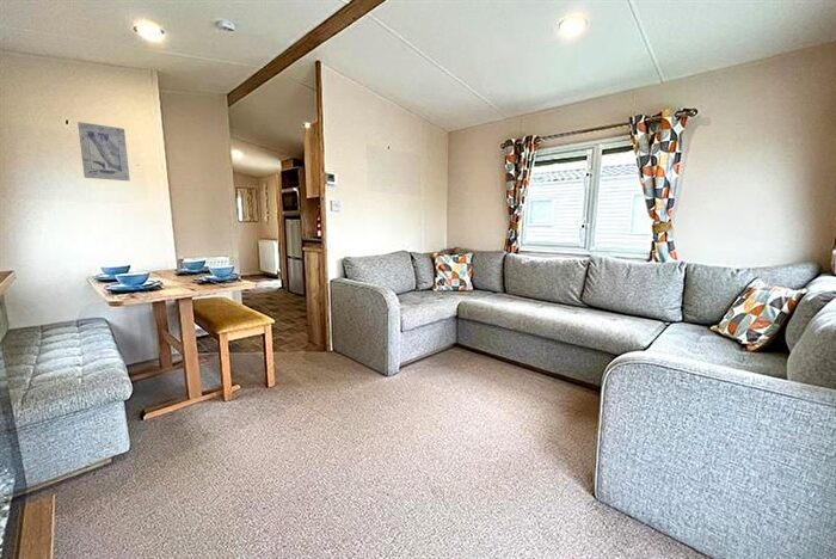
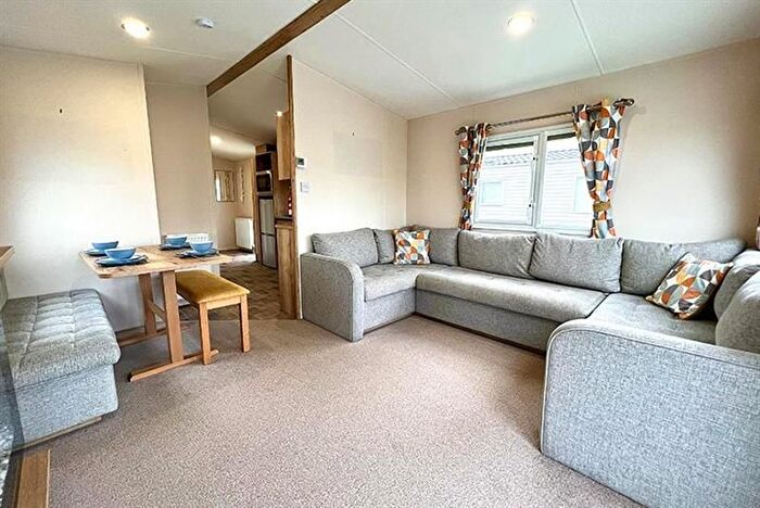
- wall art [76,121,131,182]
